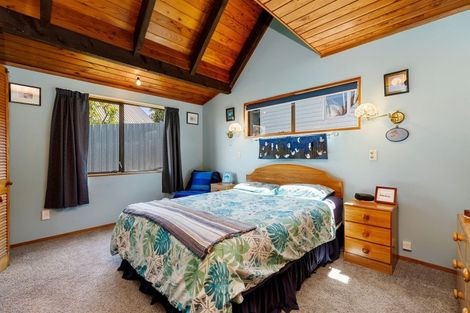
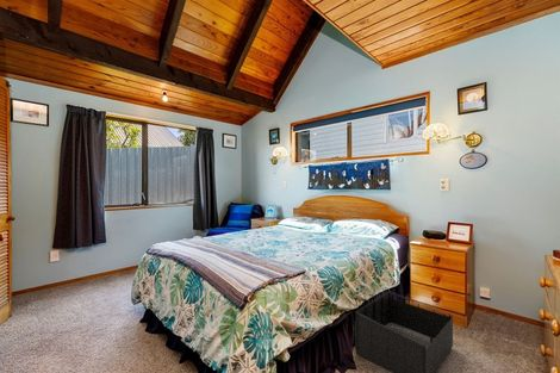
+ storage bin [354,291,454,373]
